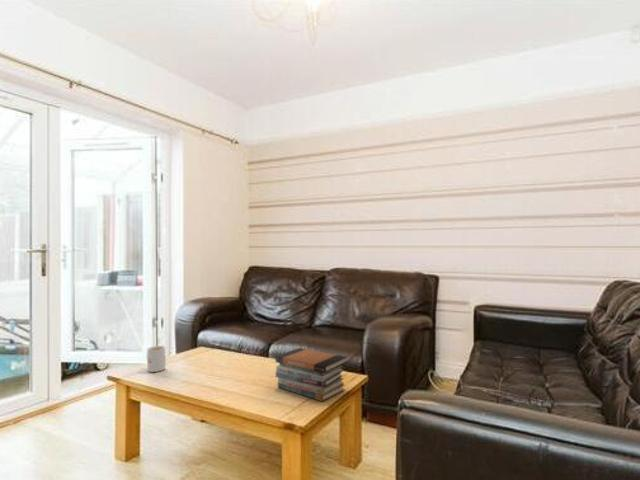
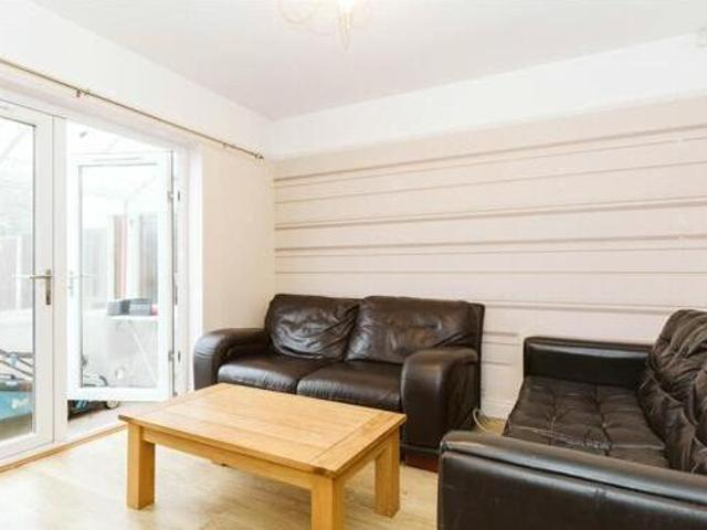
- book stack [274,347,348,402]
- mug [146,345,167,373]
